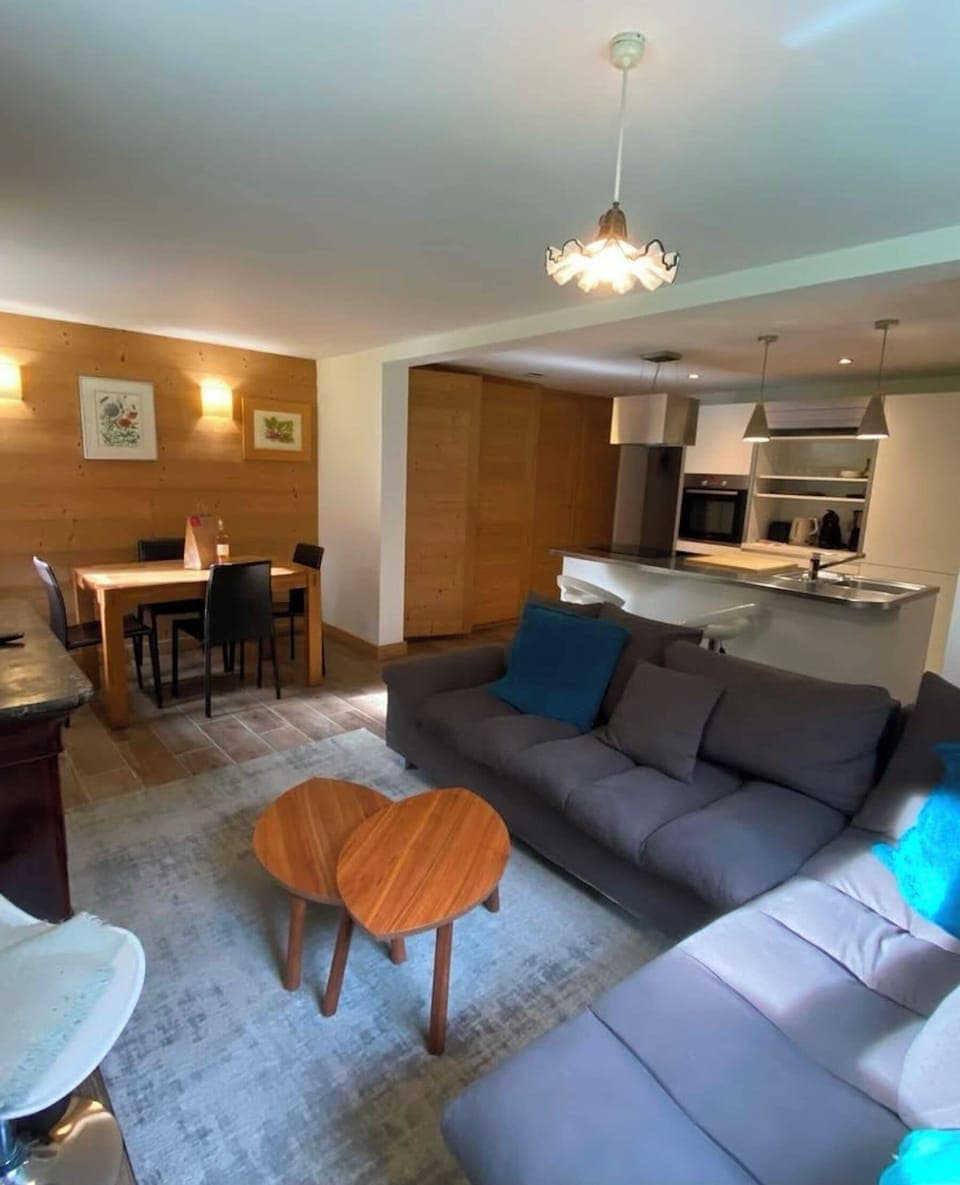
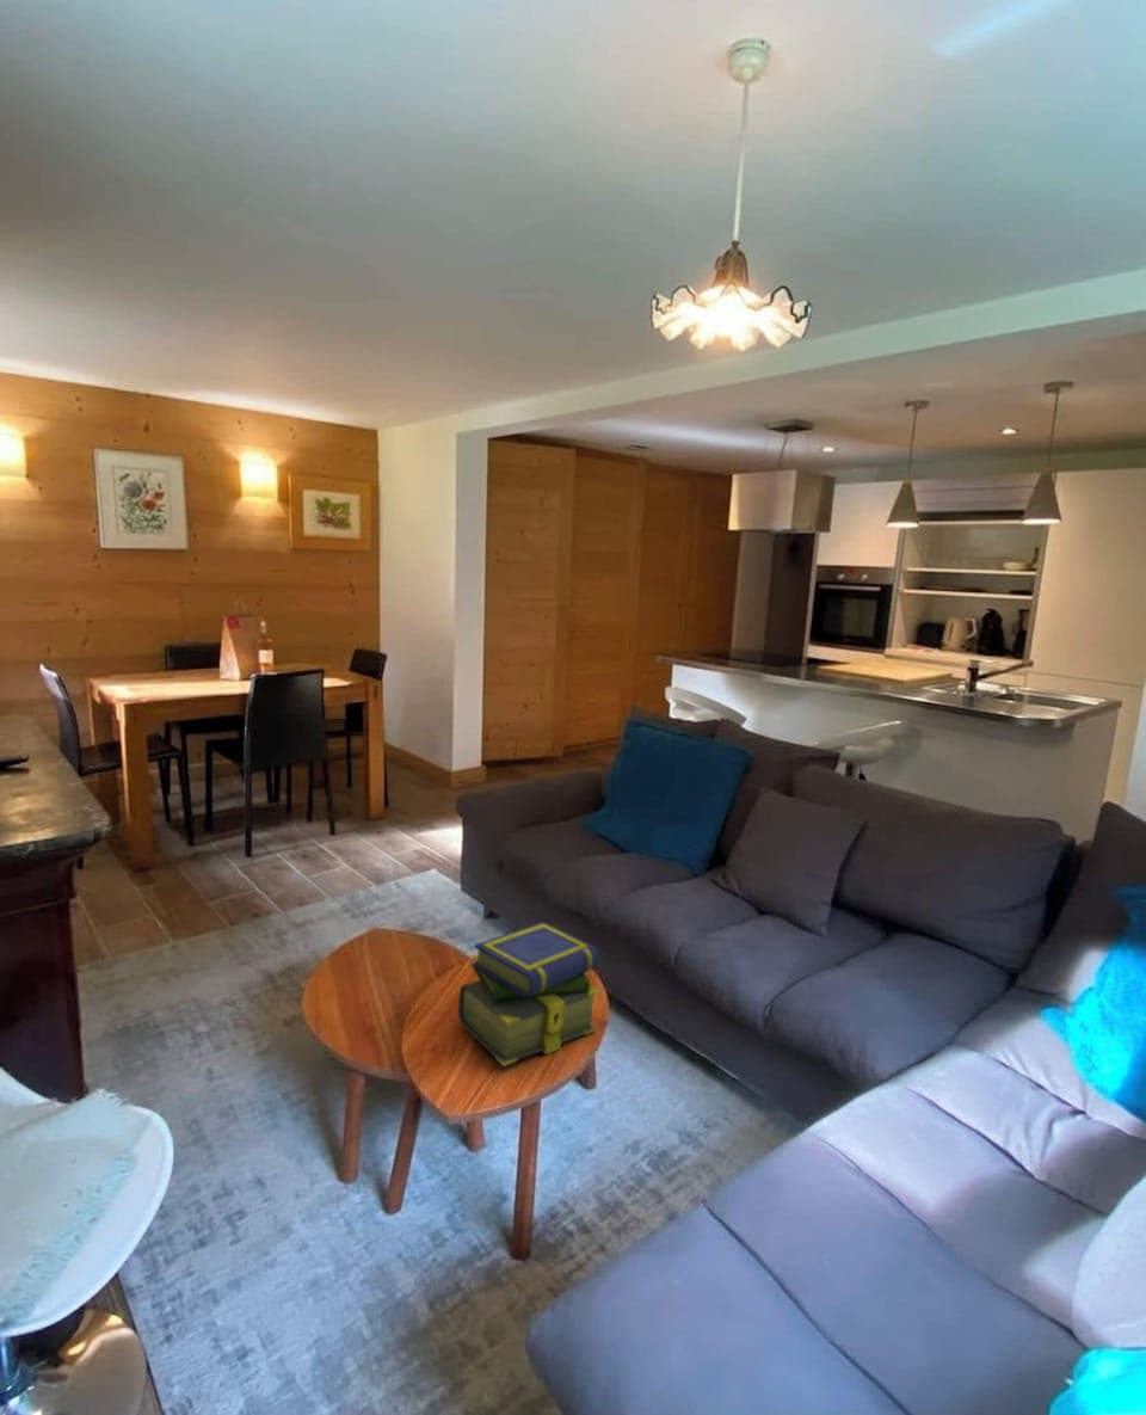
+ stack of books [457,921,600,1068]
